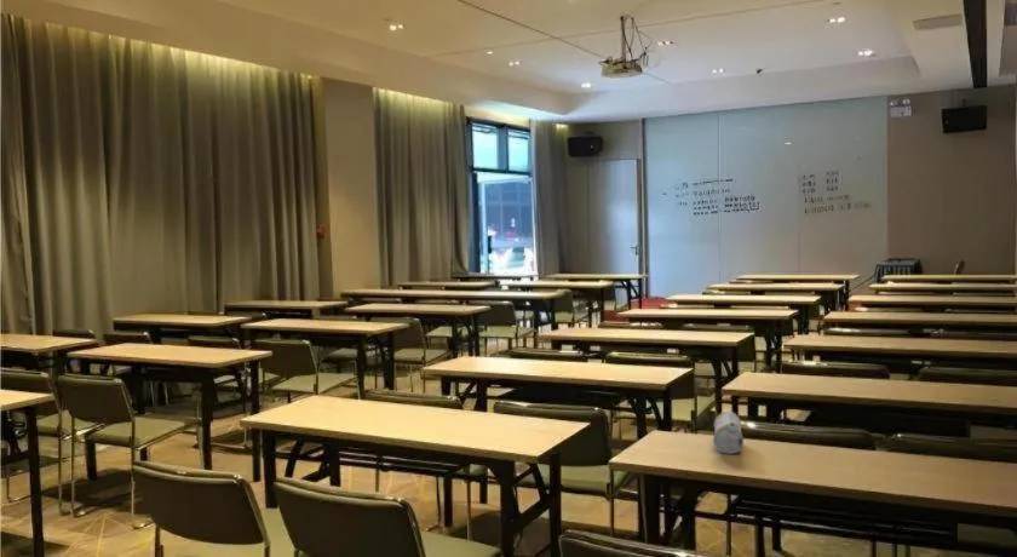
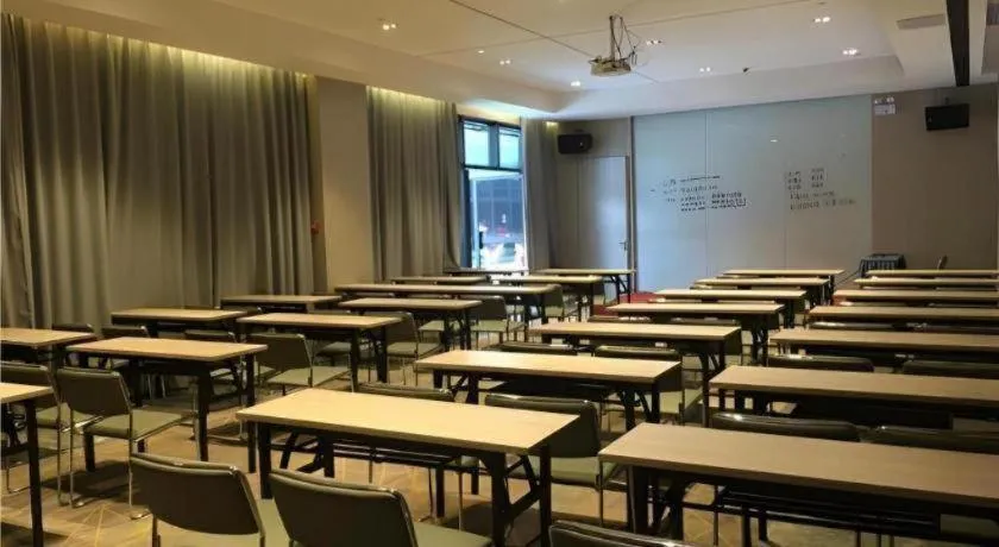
- pencil case [712,410,745,455]
